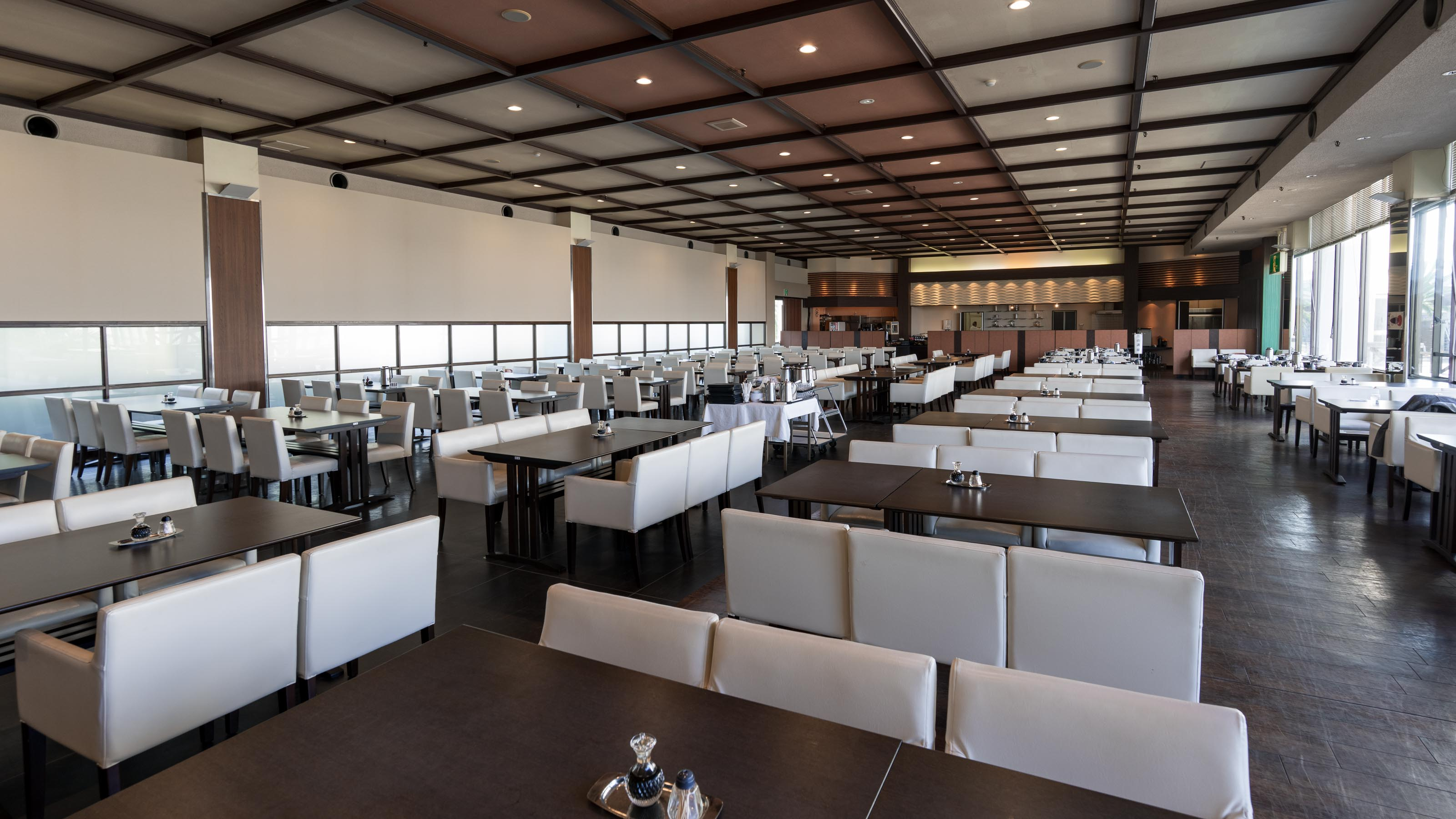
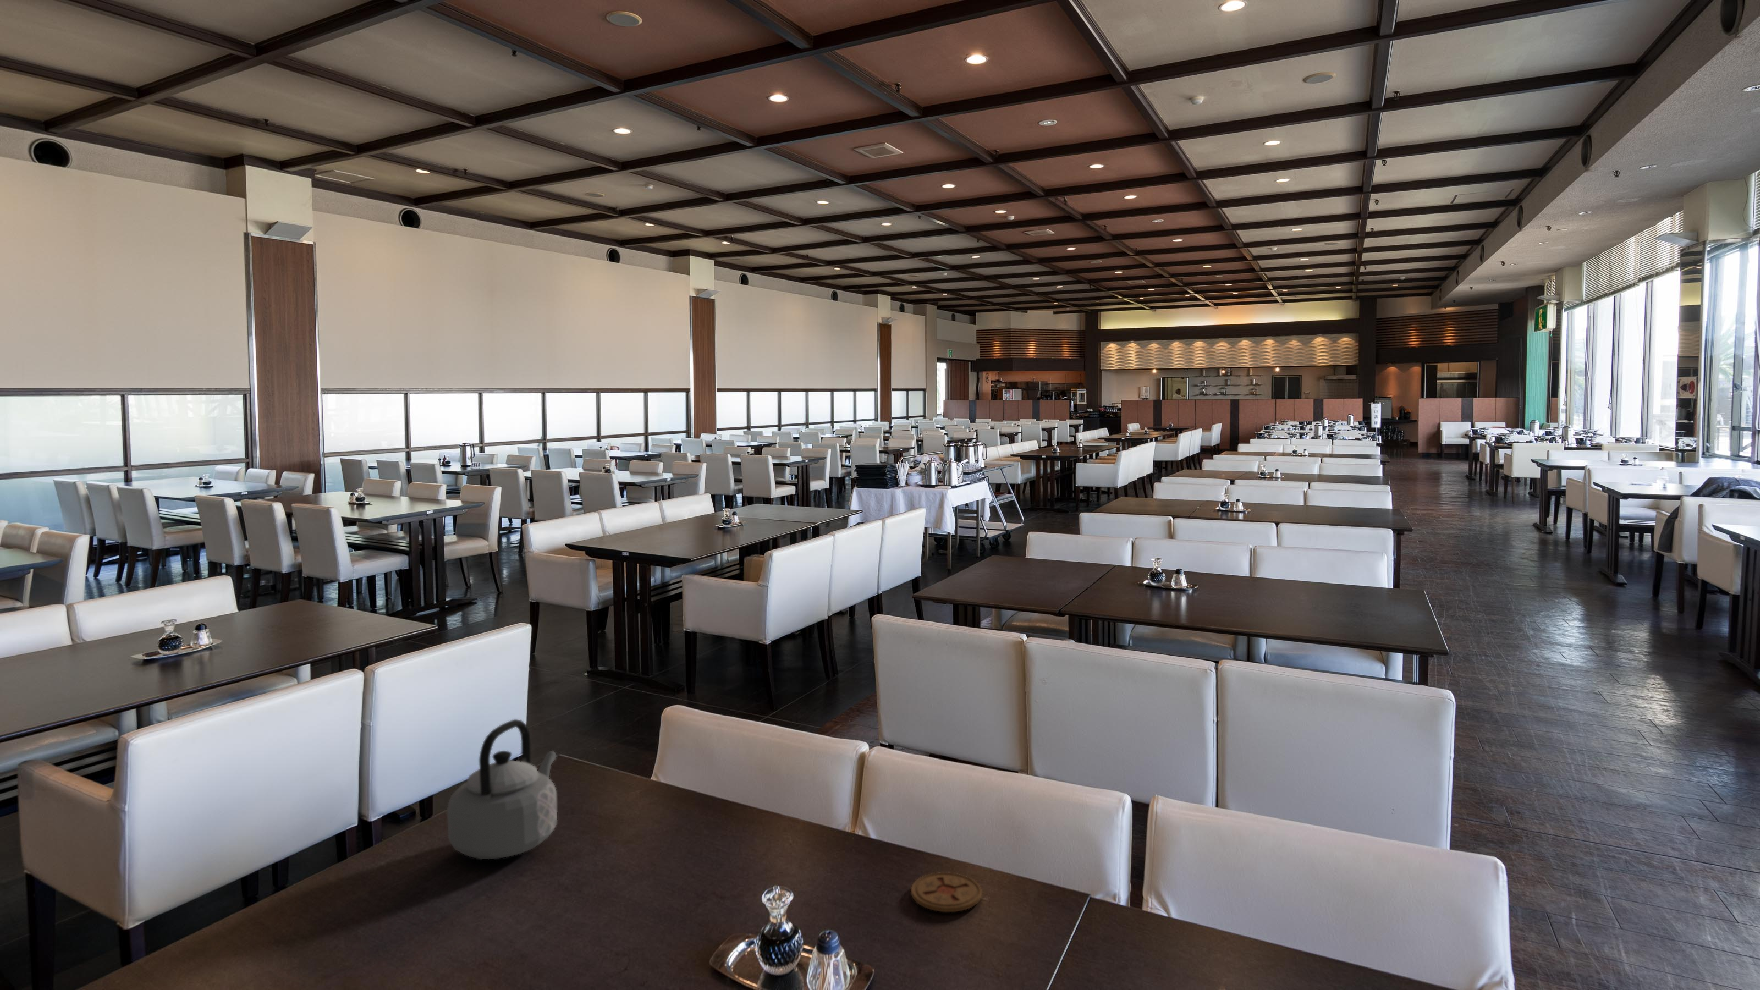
+ teapot [446,719,557,859]
+ coaster [910,872,983,913]
